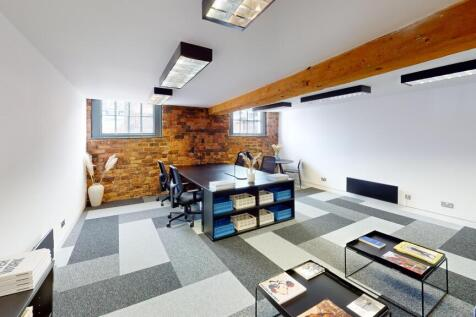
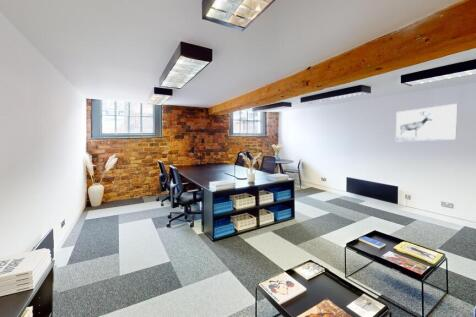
+ wall art [395,103,458,143]
